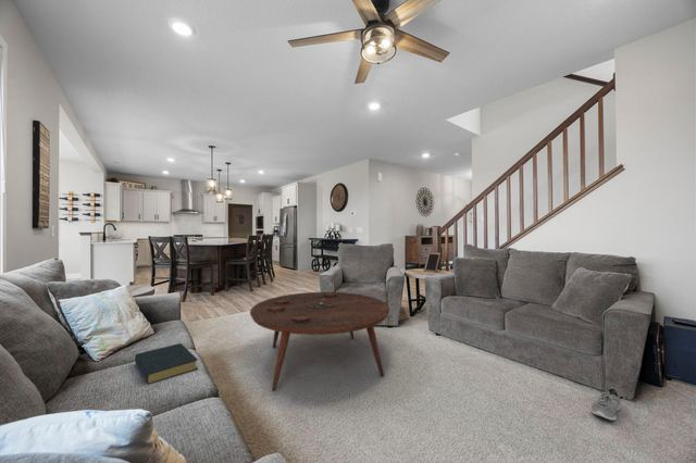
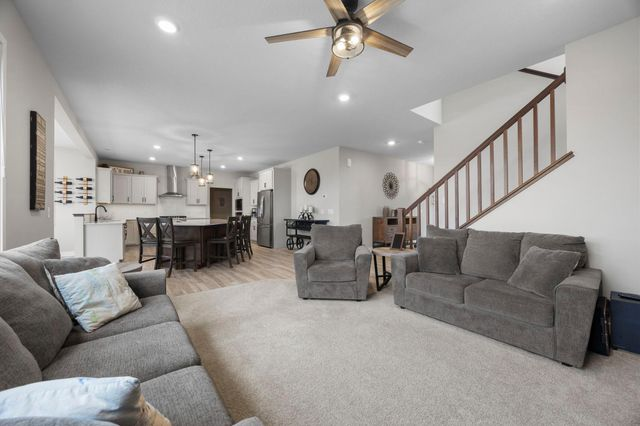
- sneaker [591,386,622,422]
- hardback book [134,342,199,386]
- coffee table [249,291,391,392]
